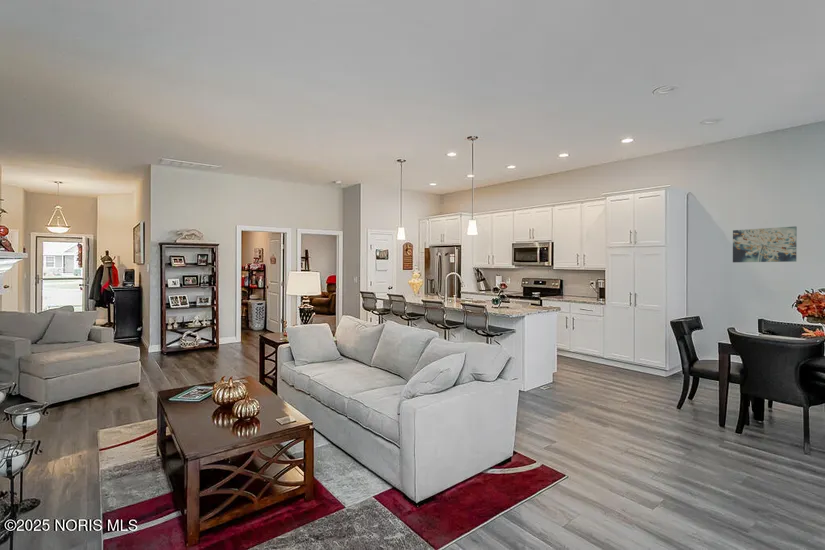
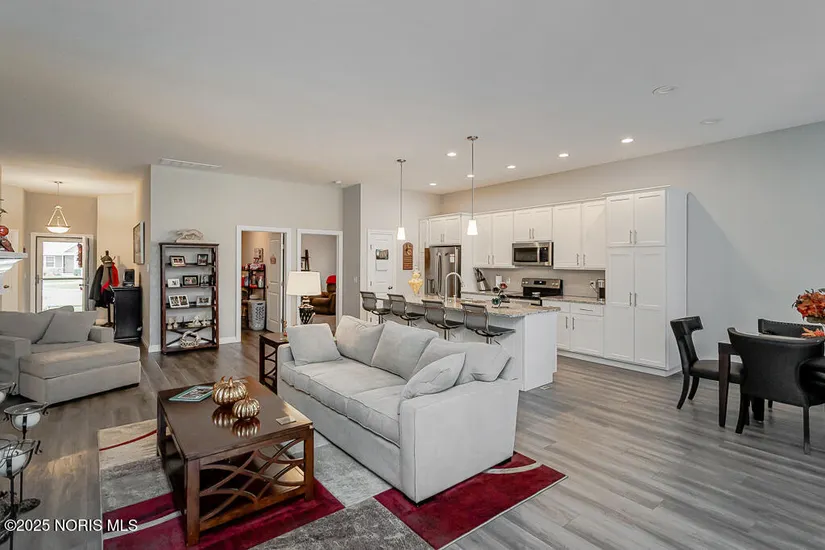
- wall art [732,225,798,263]
